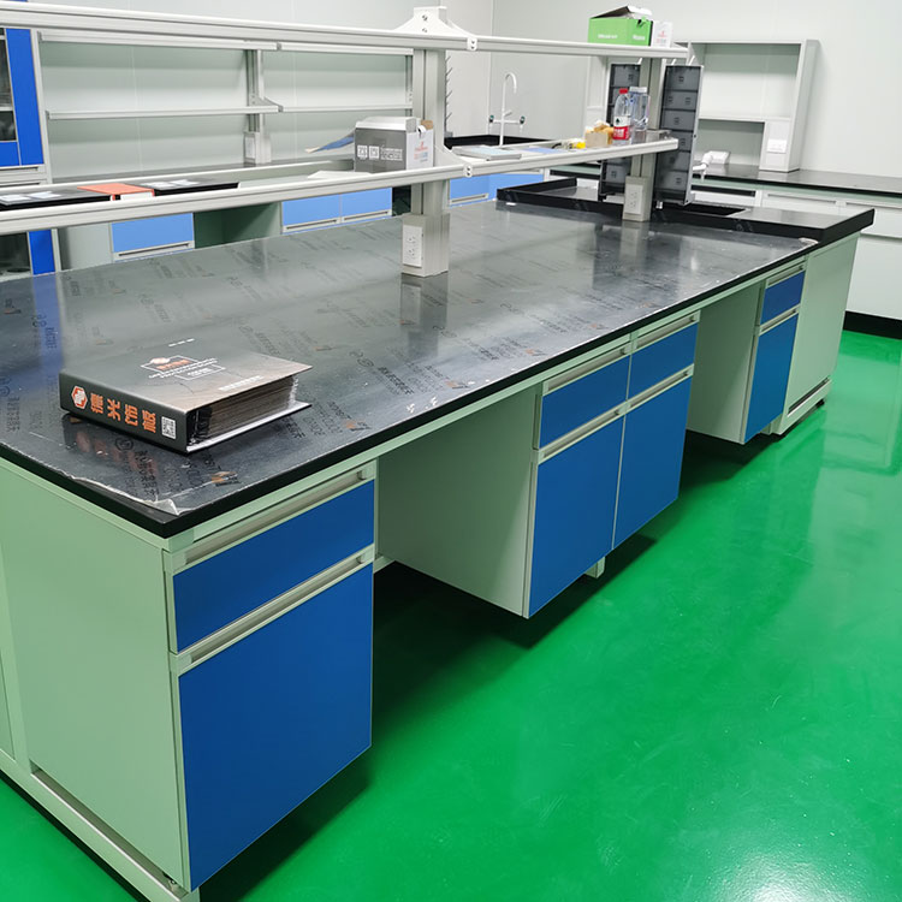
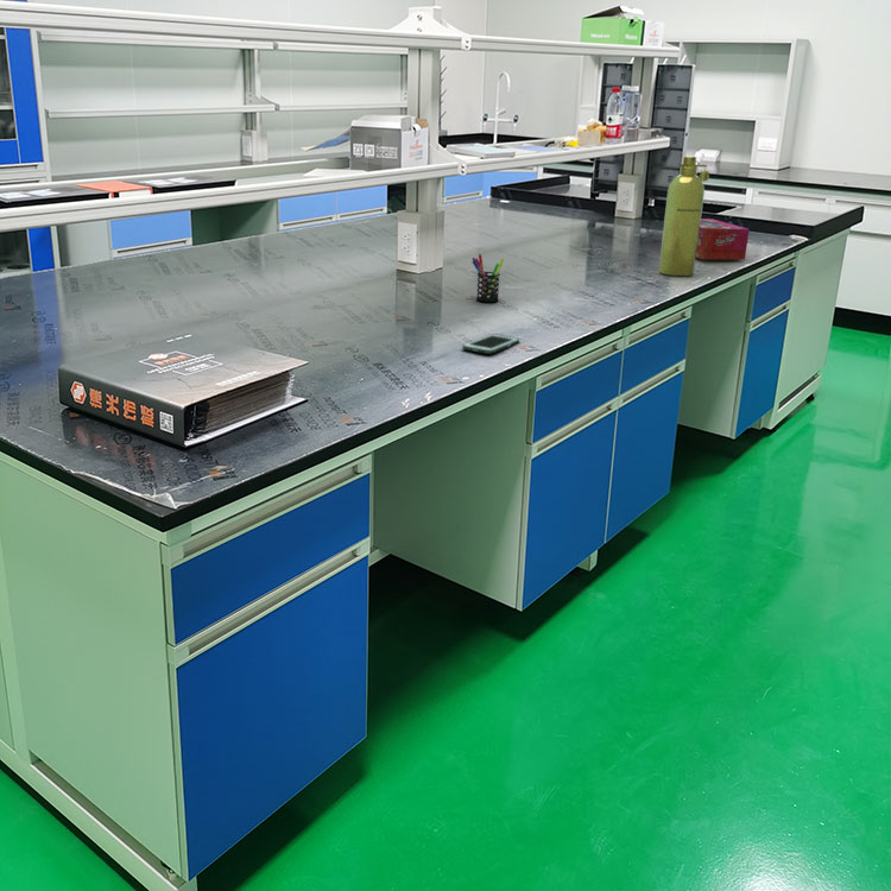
+ cell phone [461,333,520,355]
+ tissue box [696,217,751,261]
+ spray bottle [657,154,710,277]
+ pen holder [472,253,505,303]
